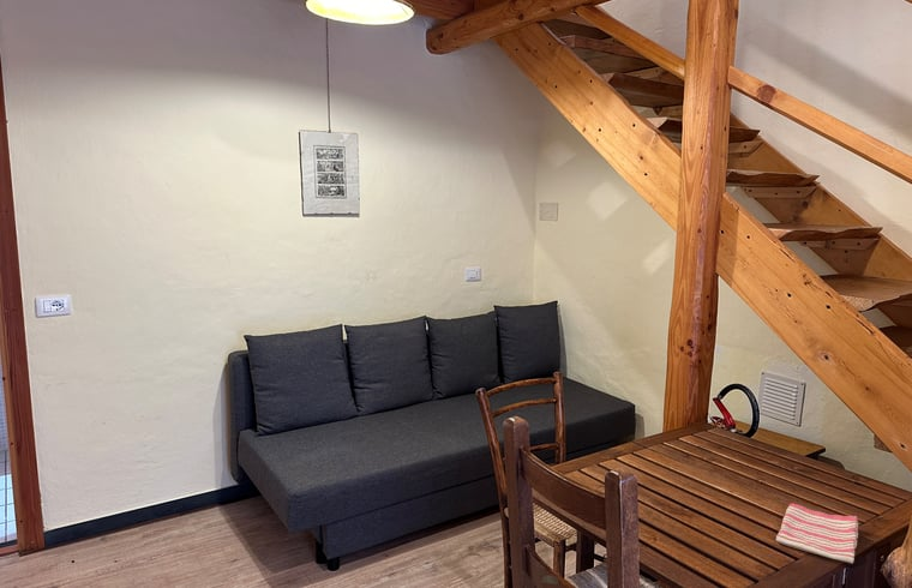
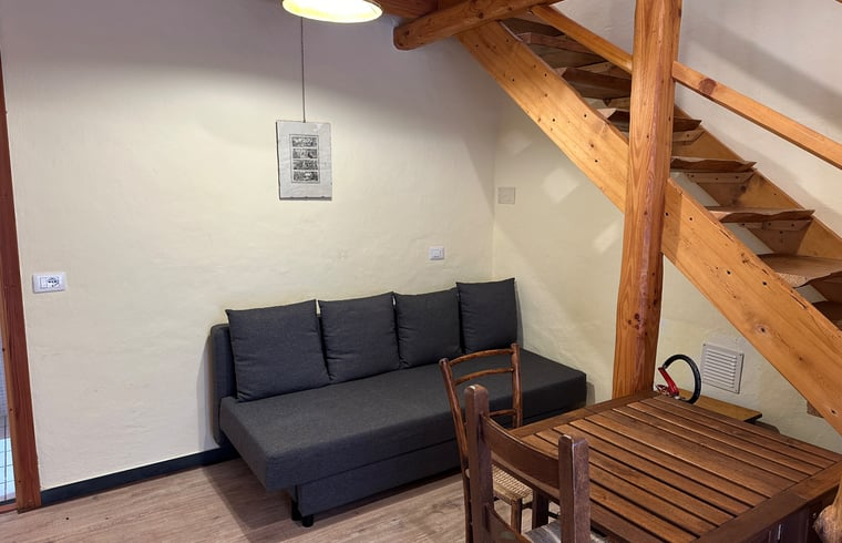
- dish towel [775,503,859,565]
